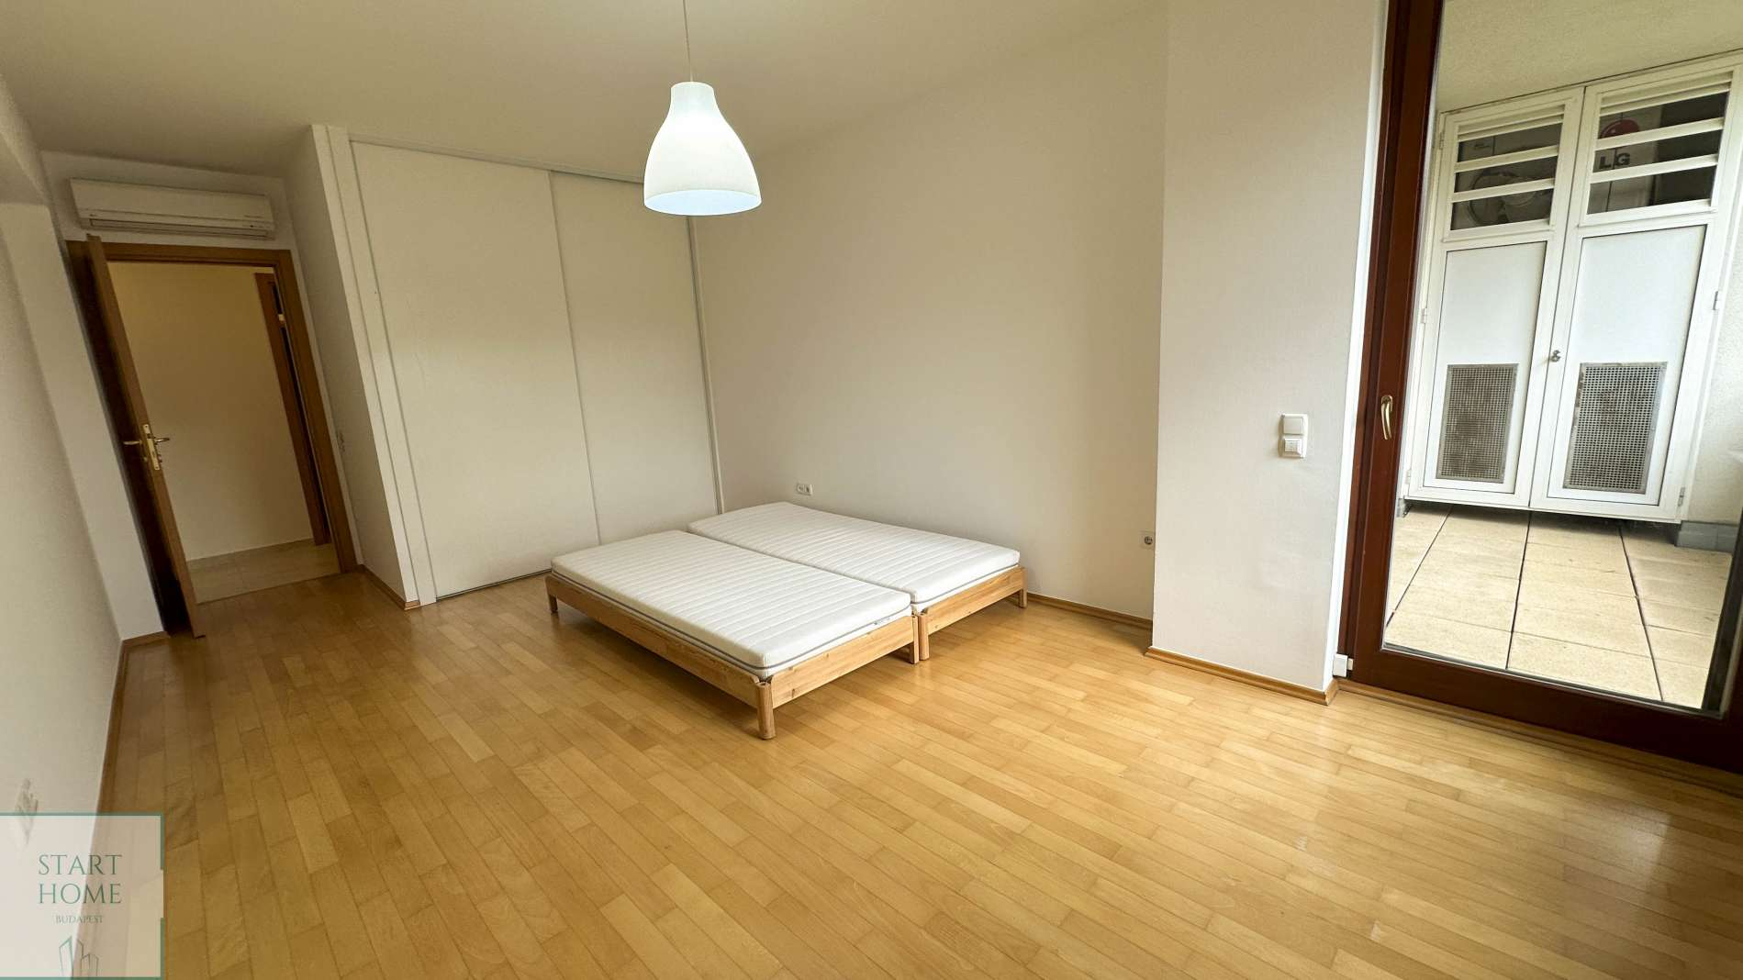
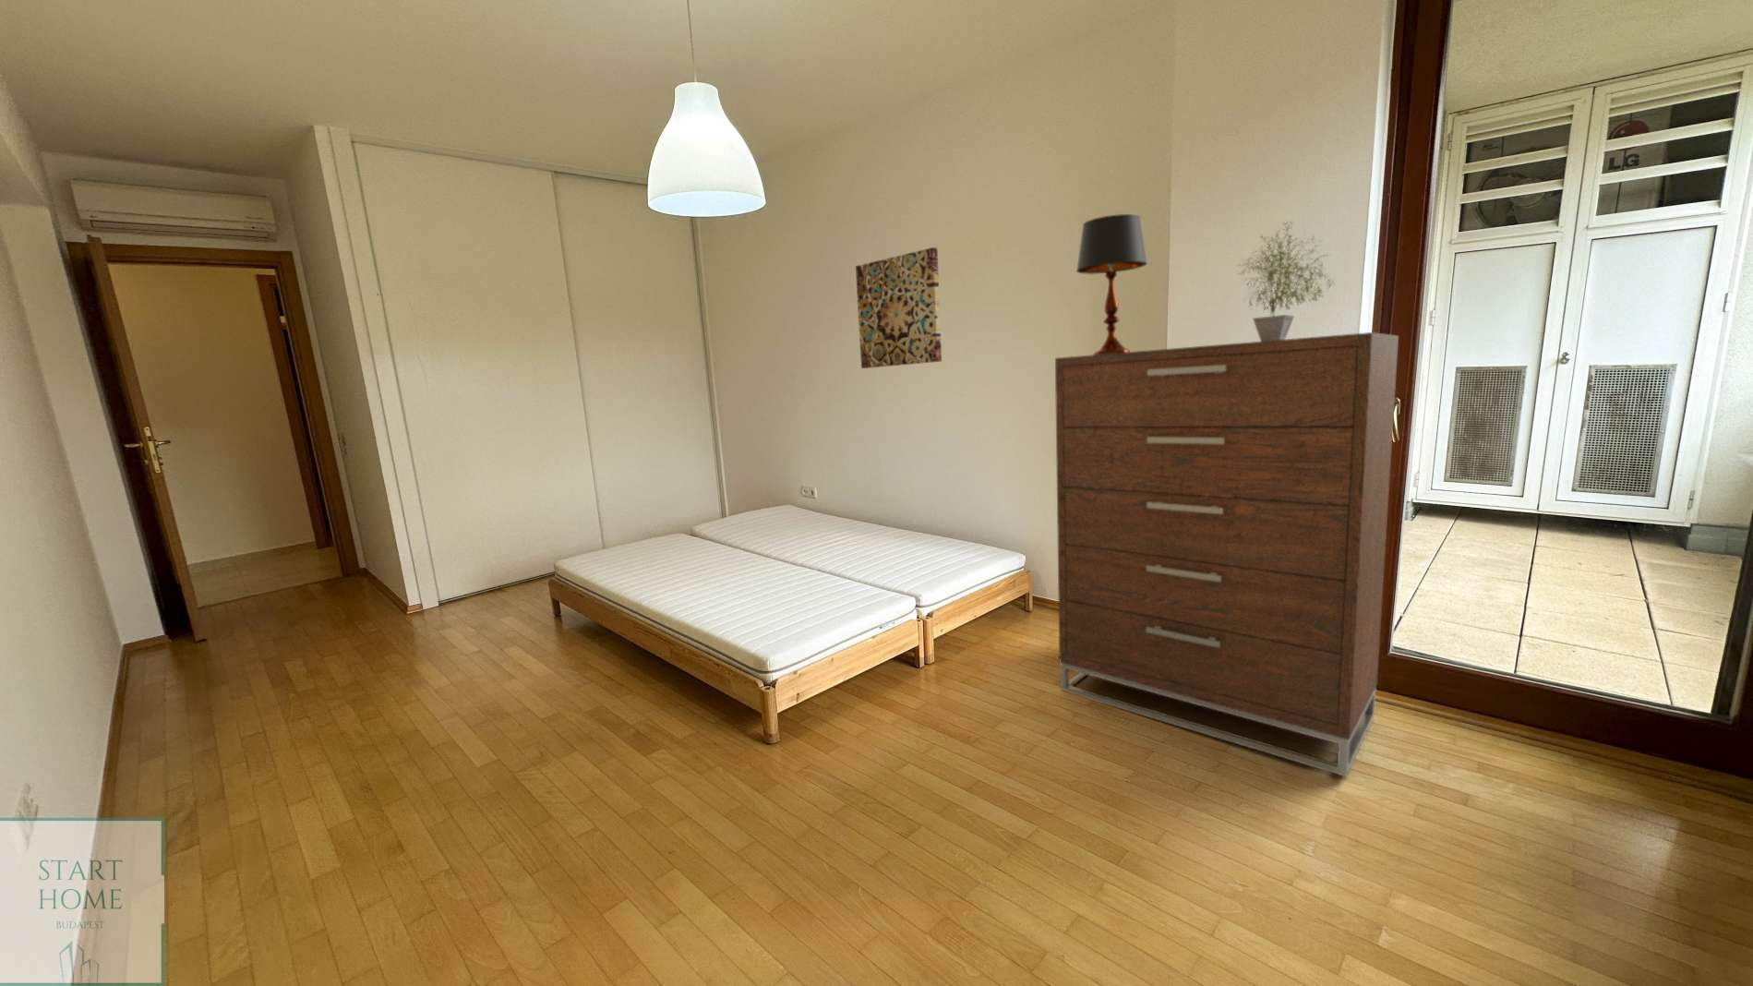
+ wall art [855,247,943,370]
+ potted plant [1236,220,1335,342]
+ dresser [1055,331,1399,778]
+ table lamp [1075,213,1149,355]
